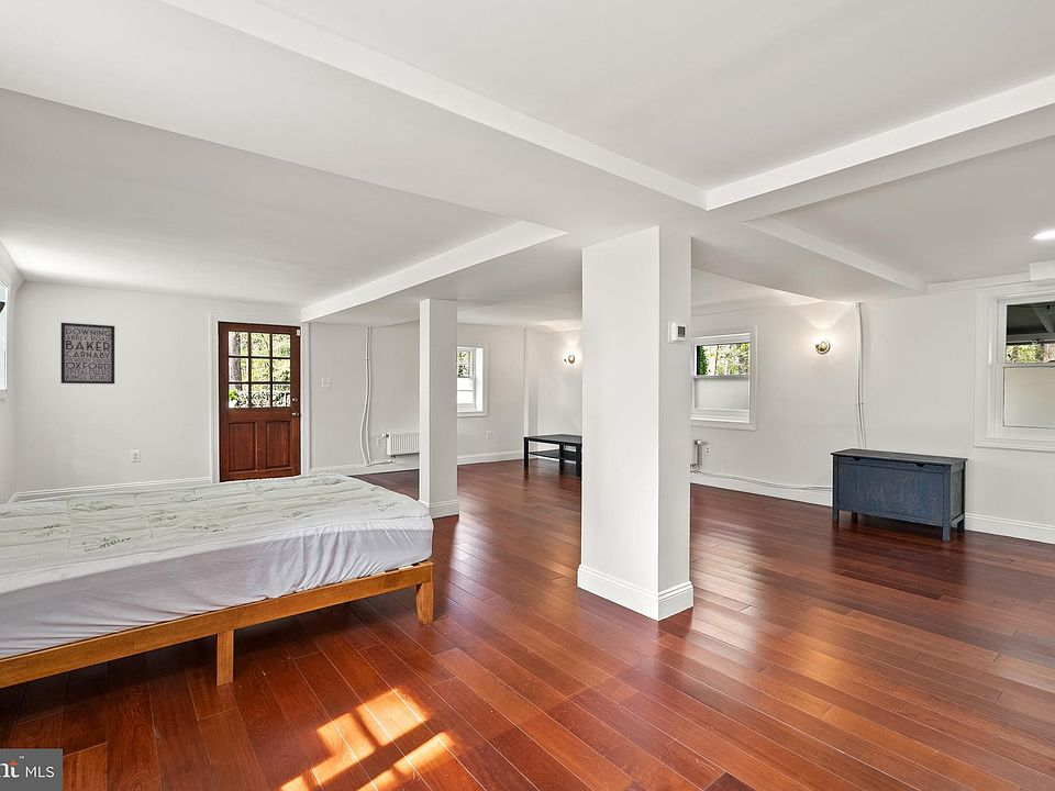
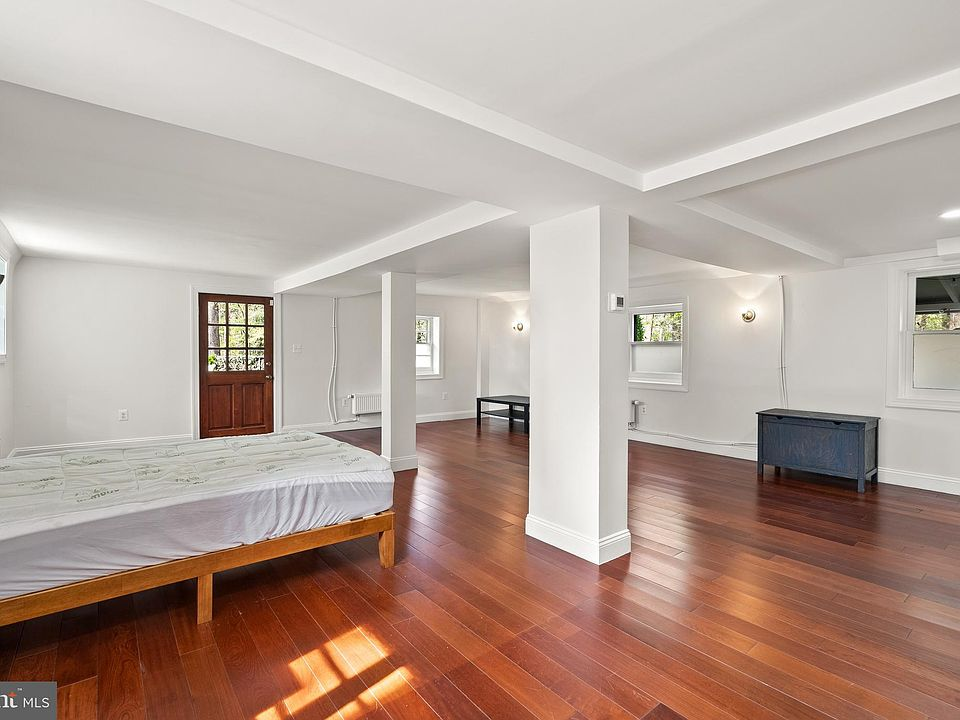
- wall art [60,322,115,385]
